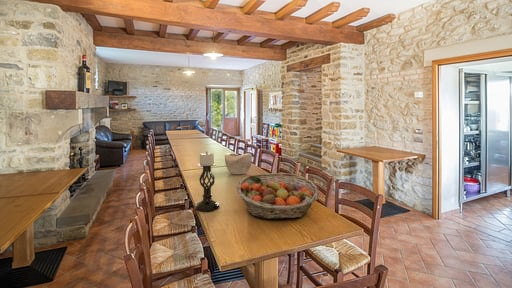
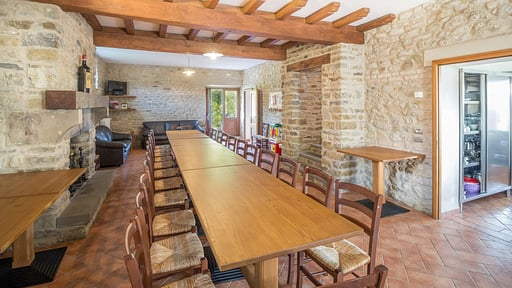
- candle holder [194,151,221,212]
- decorative bowl [224,152,253,175]
- fruit basket [236,172,320,220]
